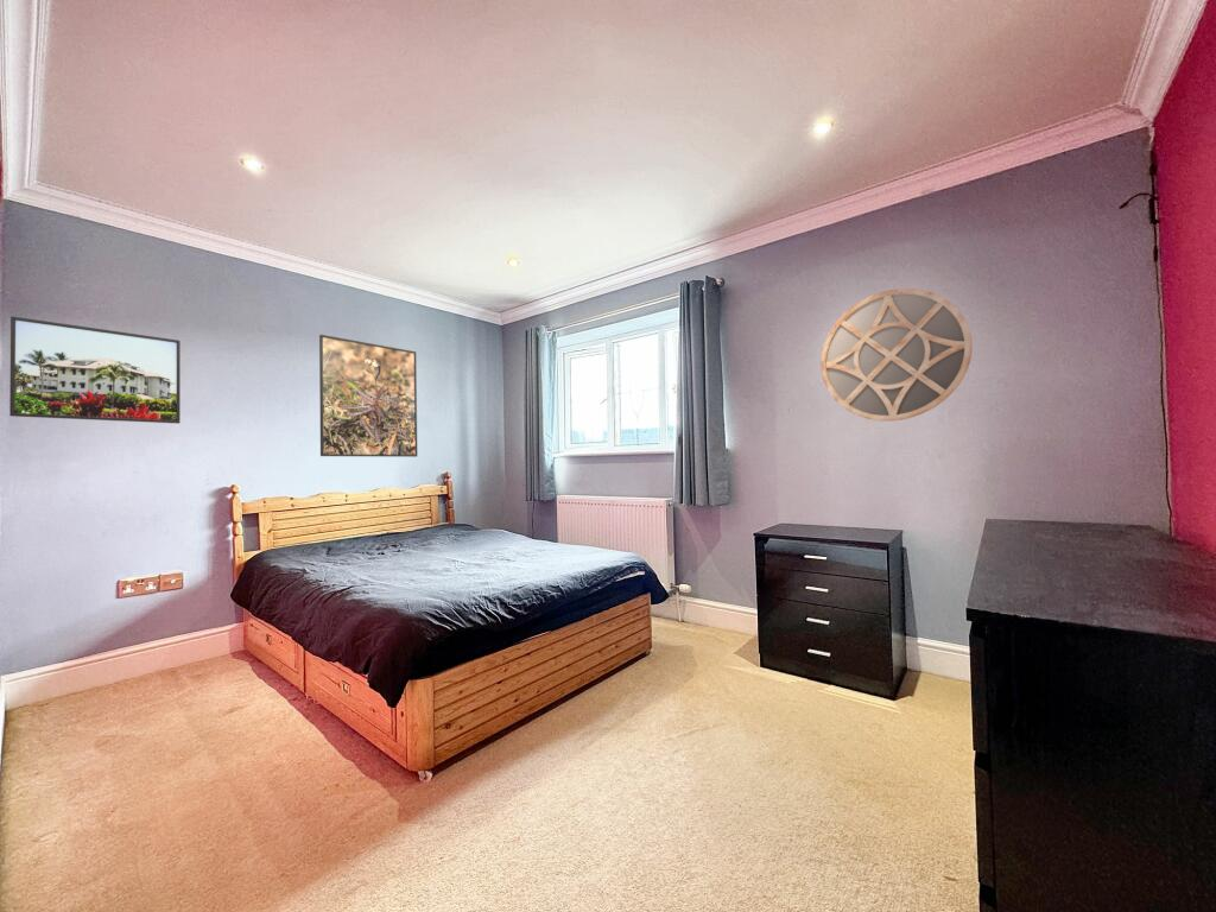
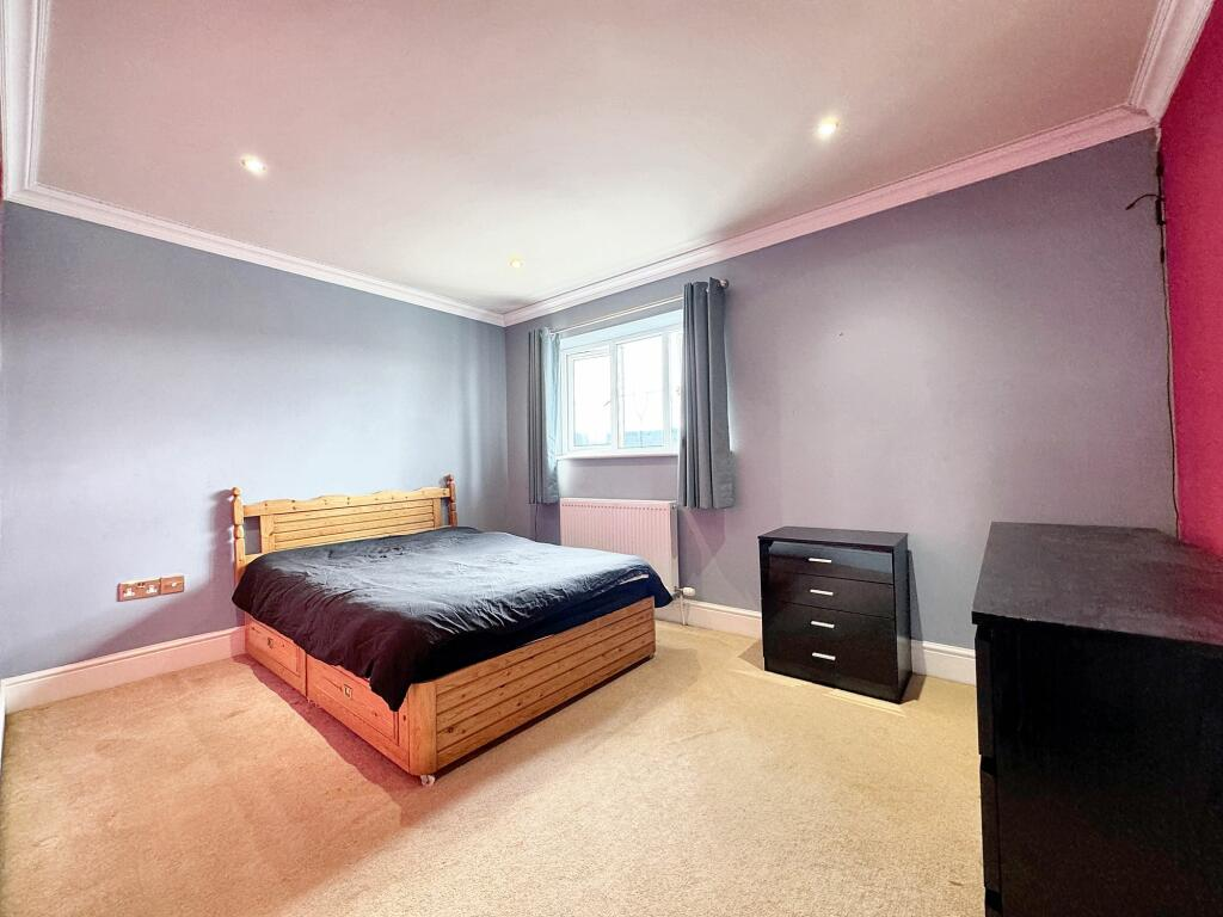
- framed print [8,315,182,425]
- home mirror [819,287,974,423]
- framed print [318,334,418,458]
